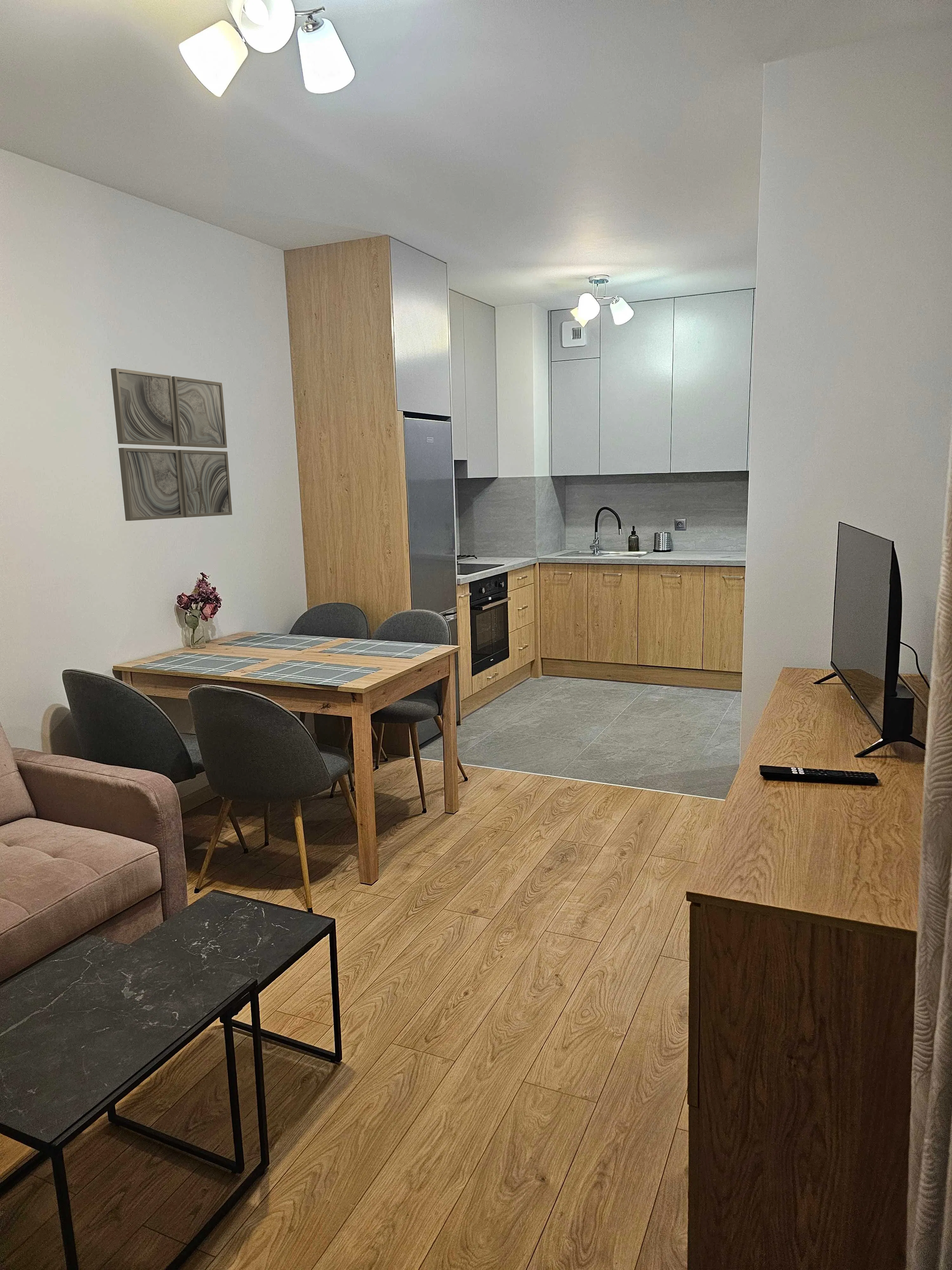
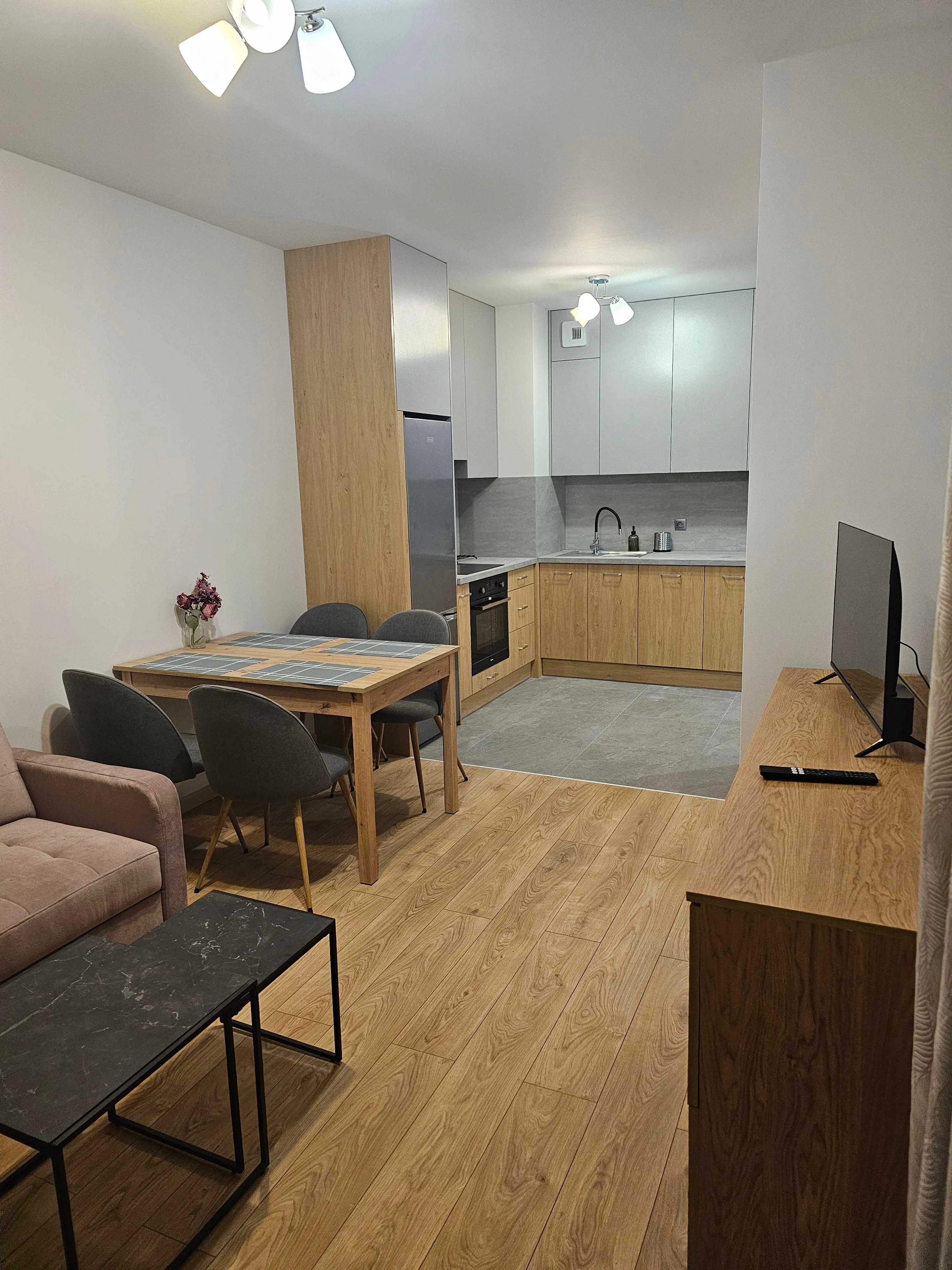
- wall art [110,368,233,521]
